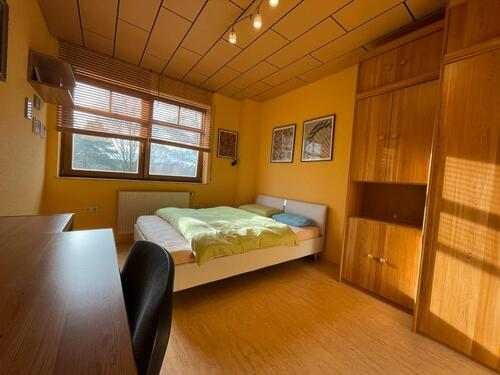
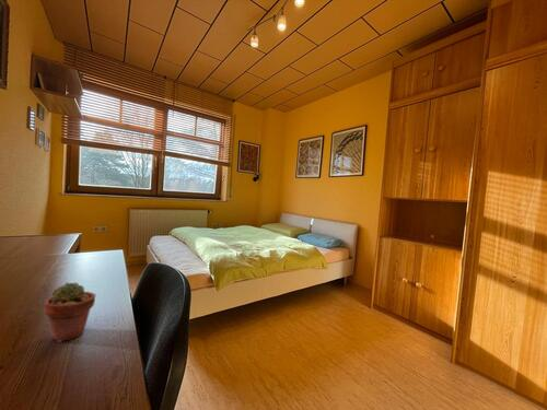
+ potted succulent [43,281,96,343]
